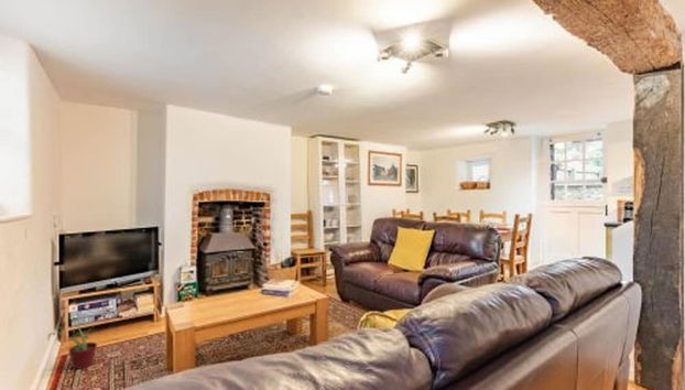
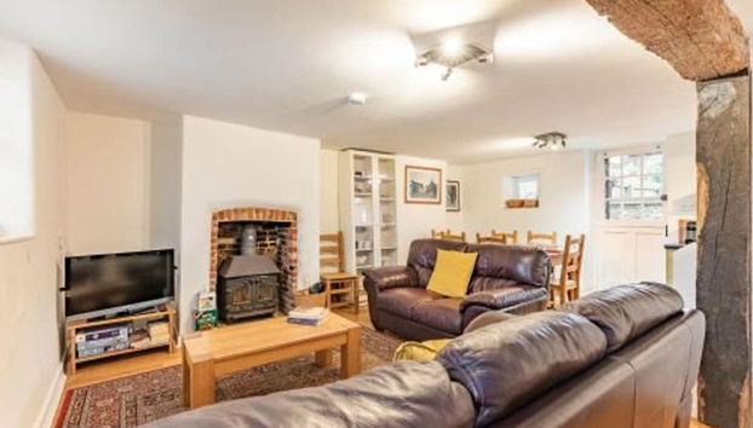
- potted plant [45,315,100,370]
